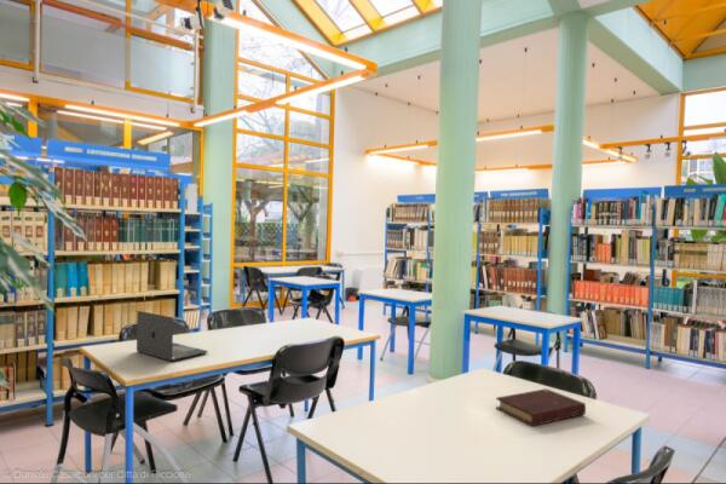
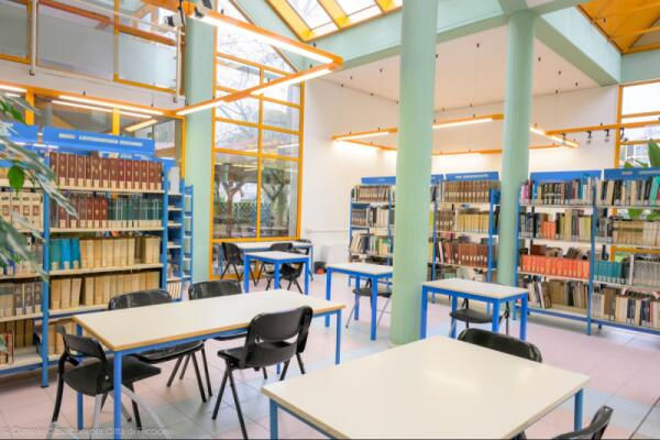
- book [495,387,587,427]
- laptop [136,310,209,362]
